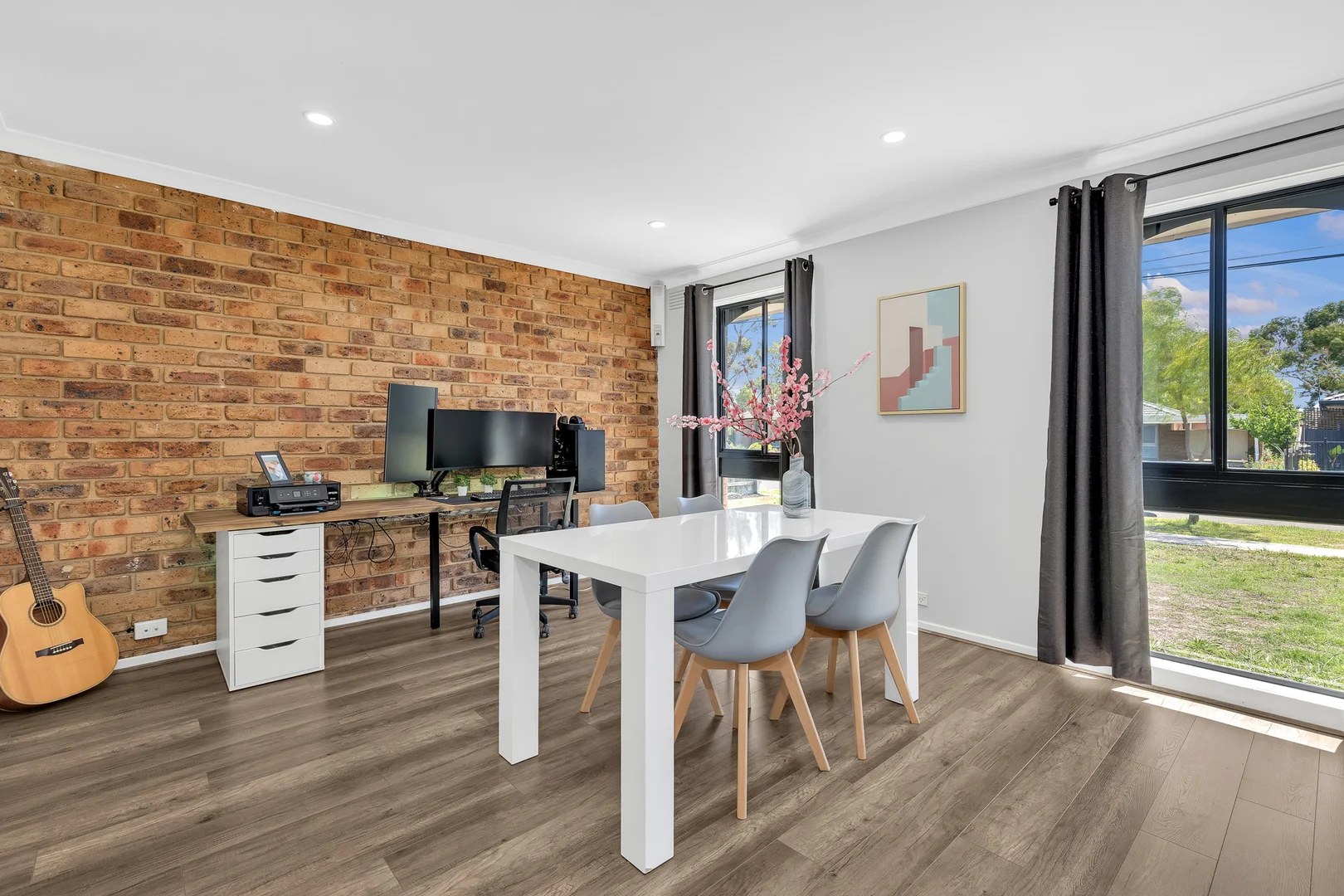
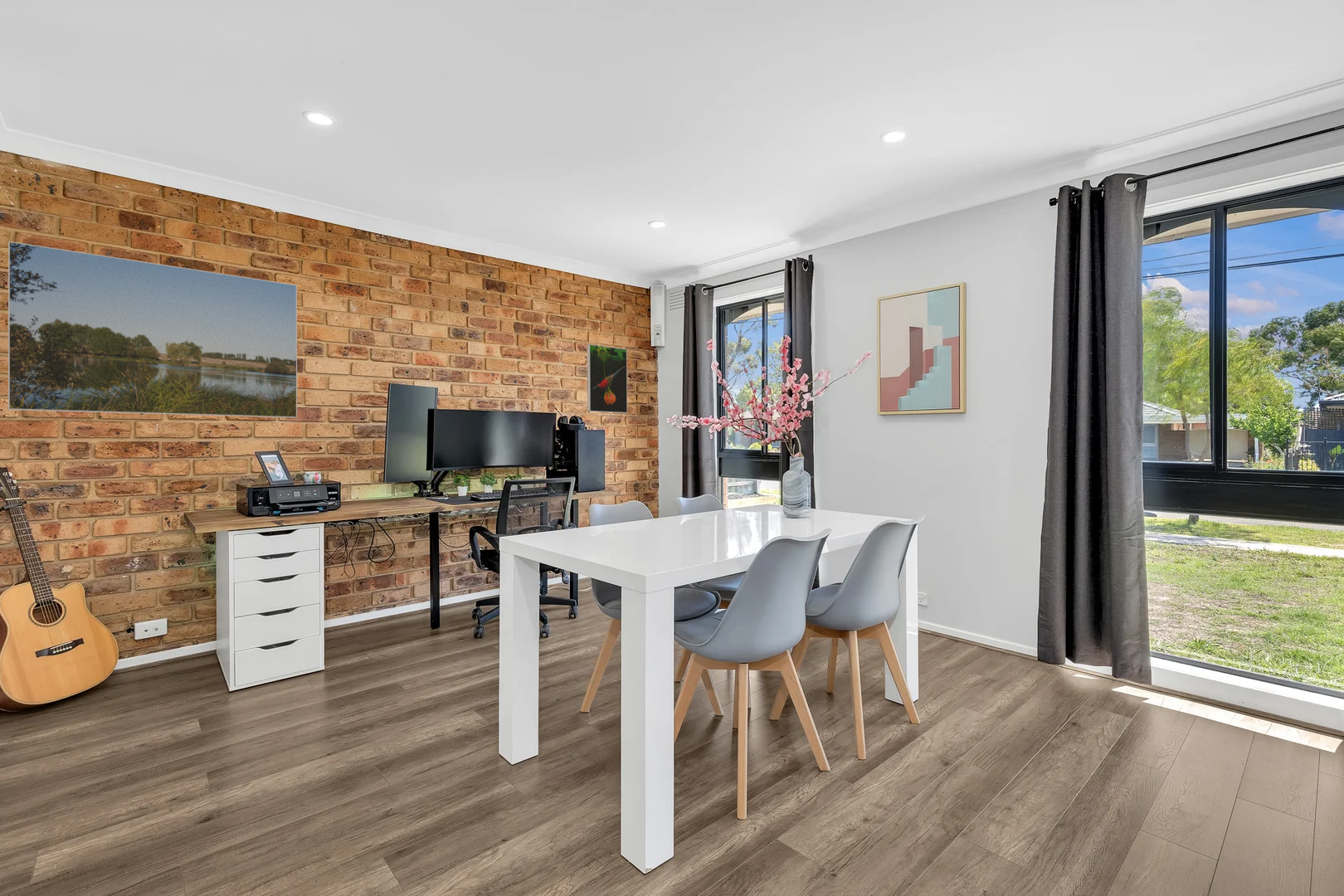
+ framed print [7,241,298,419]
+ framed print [587,343,628,414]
